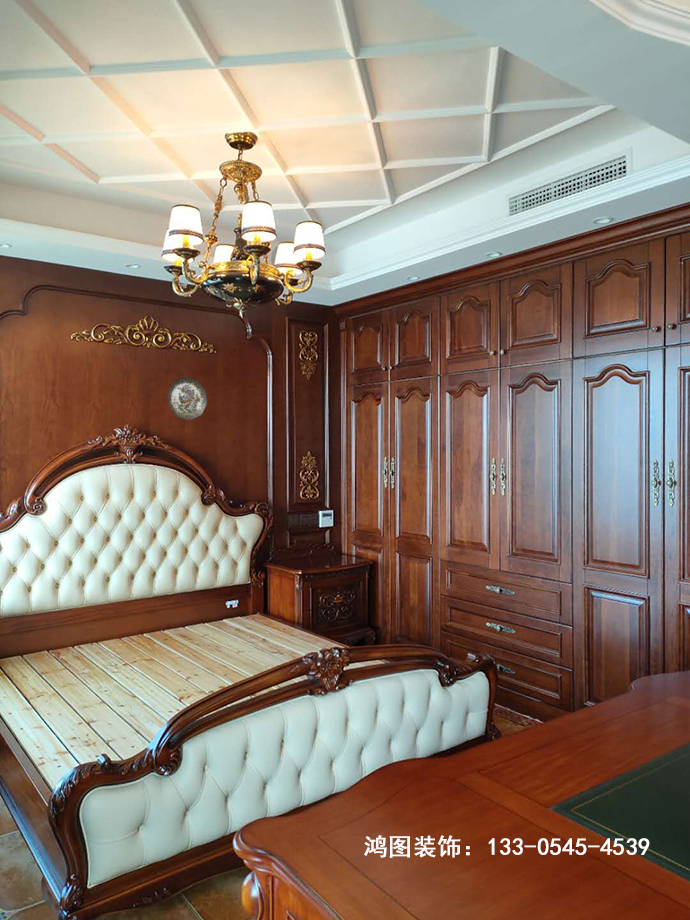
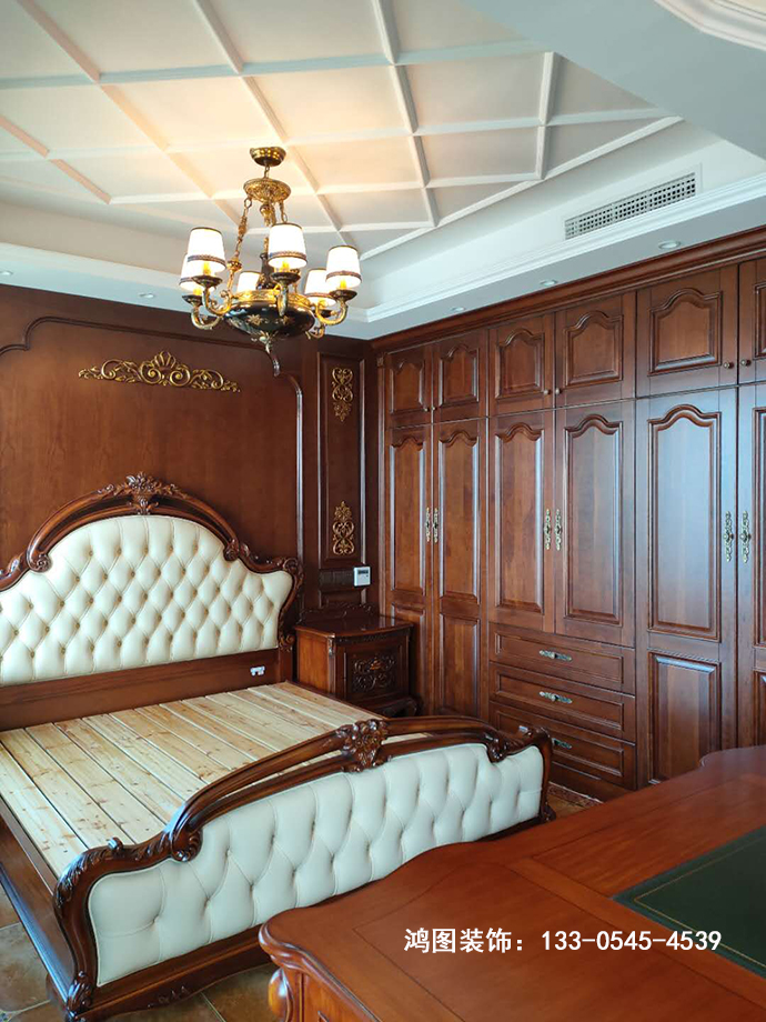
- decorative plate [167,376,208,421]
